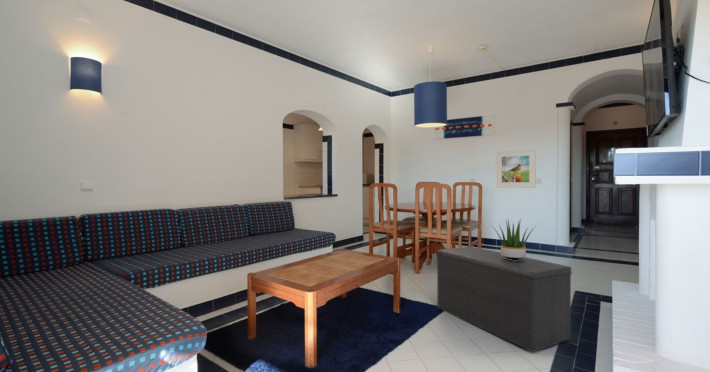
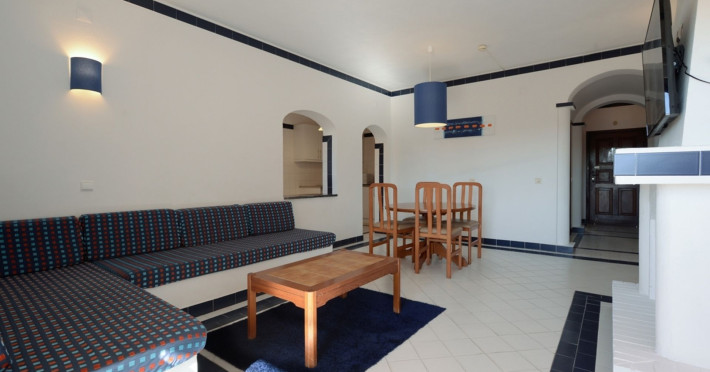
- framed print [495,149,537,189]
- potted plant [491,219,538,260]
- bench [436,246,573,353]
